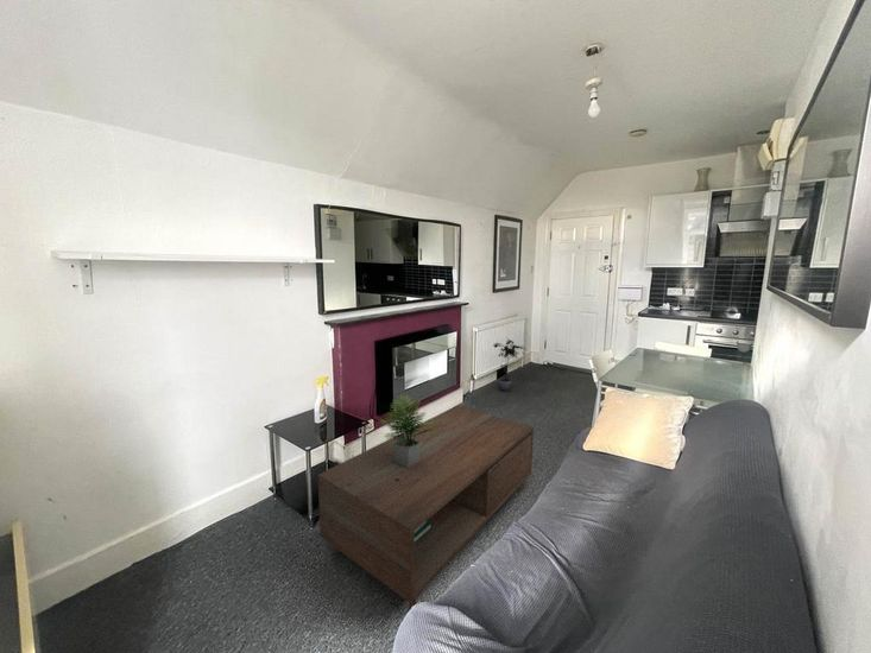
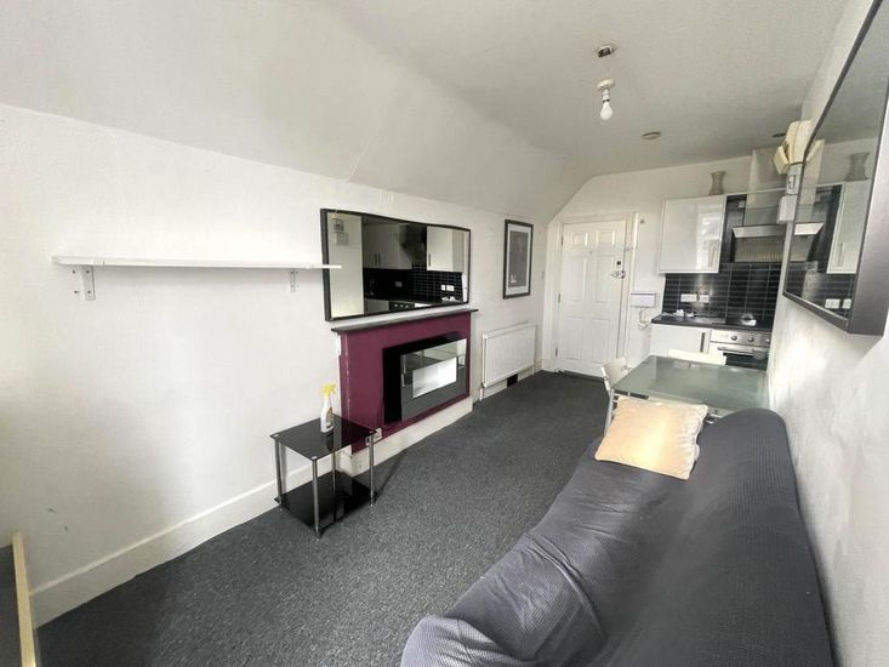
- coffee table [317,393,535,611]
- potted plant [492,338,526,392]
